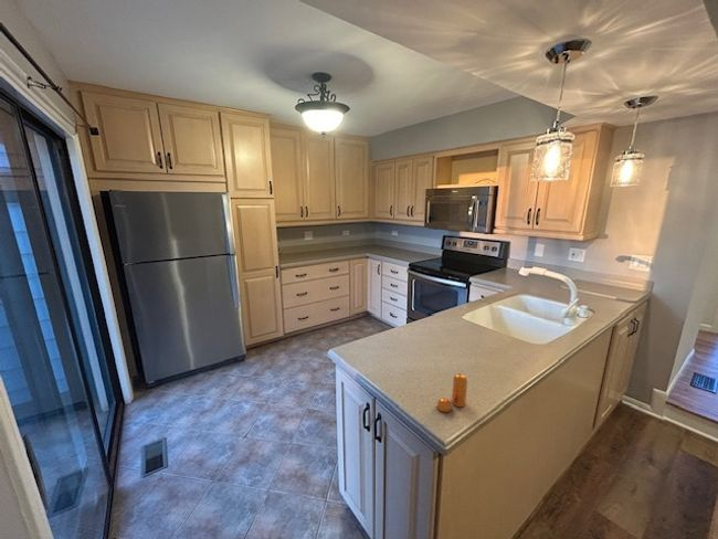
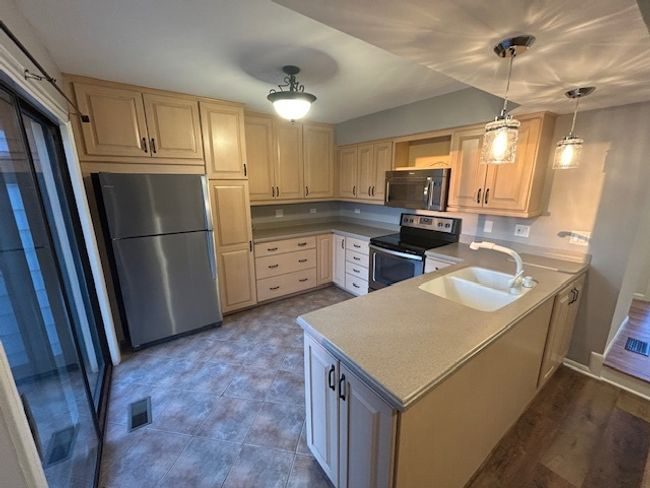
- pepper shaker [436,372,468,413]
